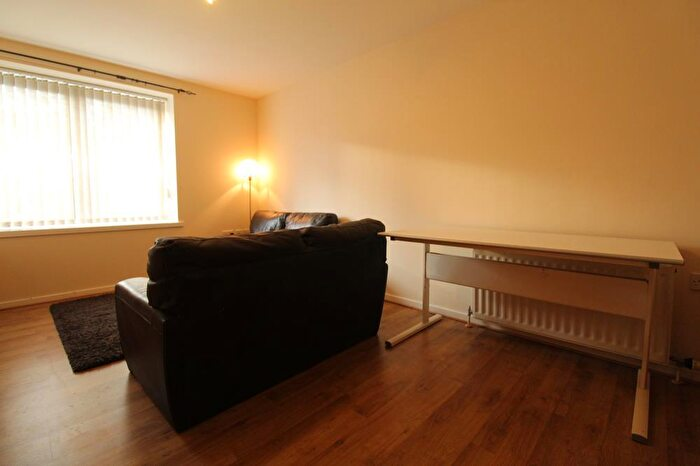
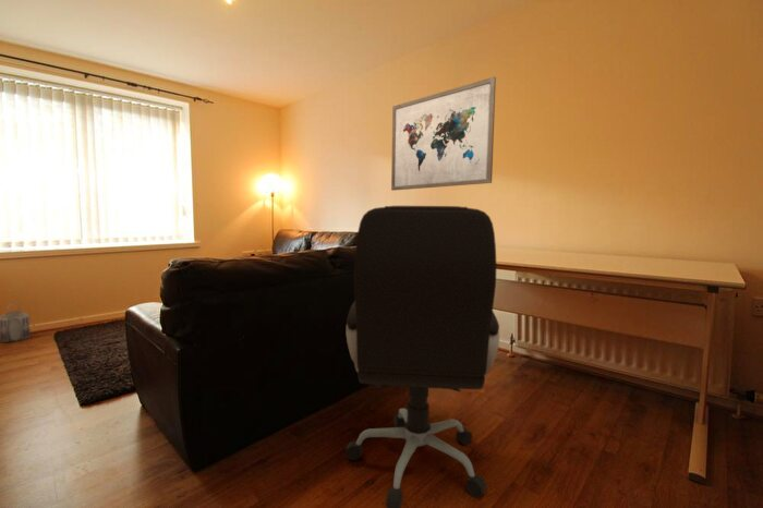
+ lantern [0,302,32,343]
+ wall art [390,75,497,192]
+ office chair [344,205,500,508]
